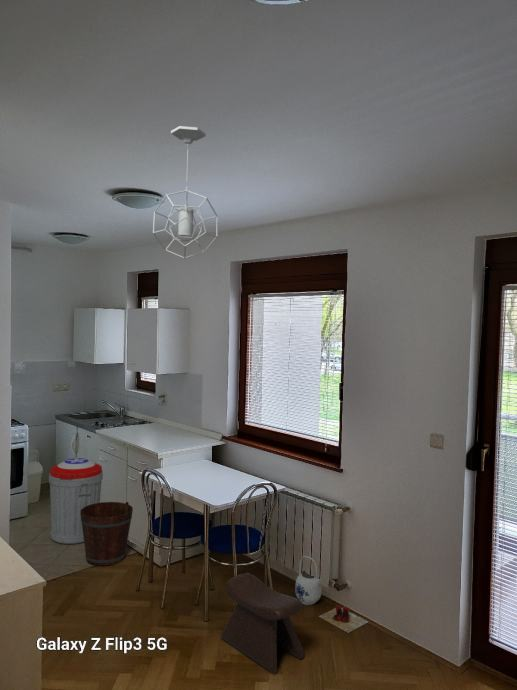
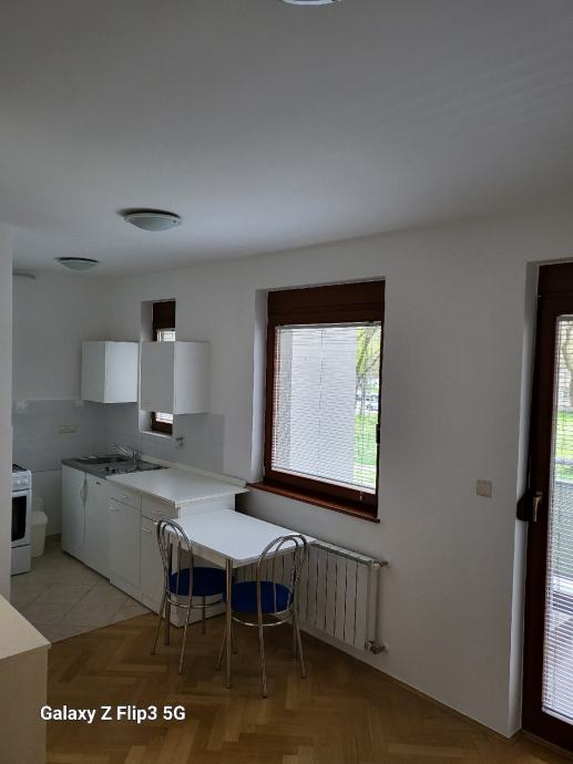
- stool [220,572,305,674]
- bucket [80,501,134,567]
- slippers [318,605,369,634]
- trash can [48,457,104,545]
- teapot [294,555,323,606]
- pendant light [152,125,219,260]
